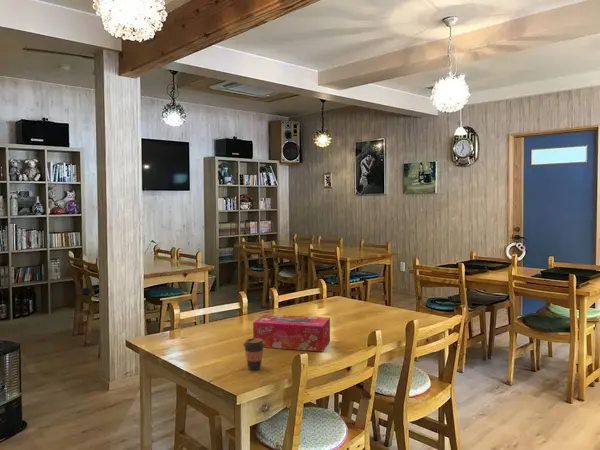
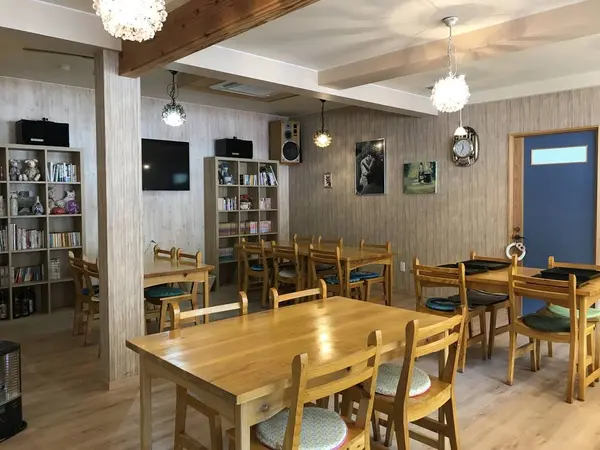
- coffee cup [242,337,265,371]
- tissue box [252,313,331,352]
